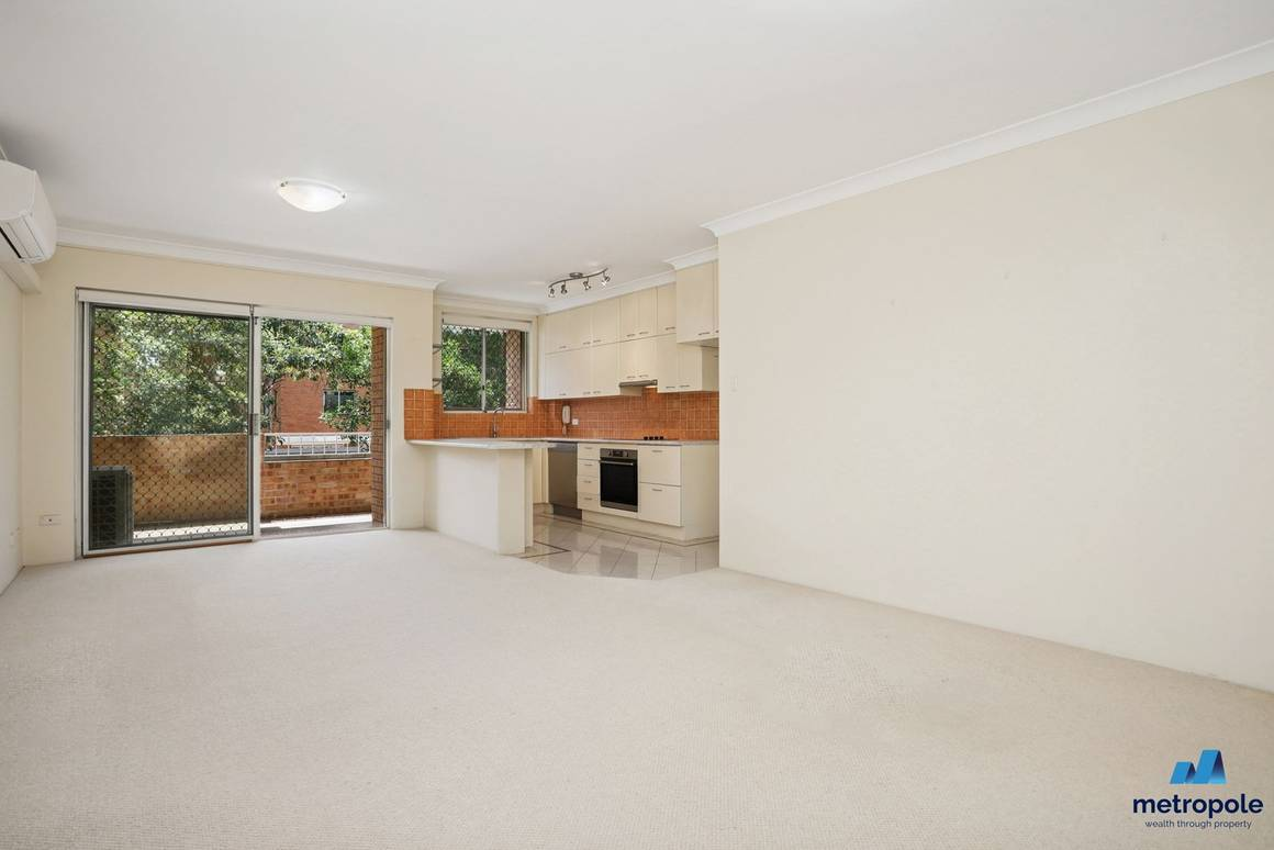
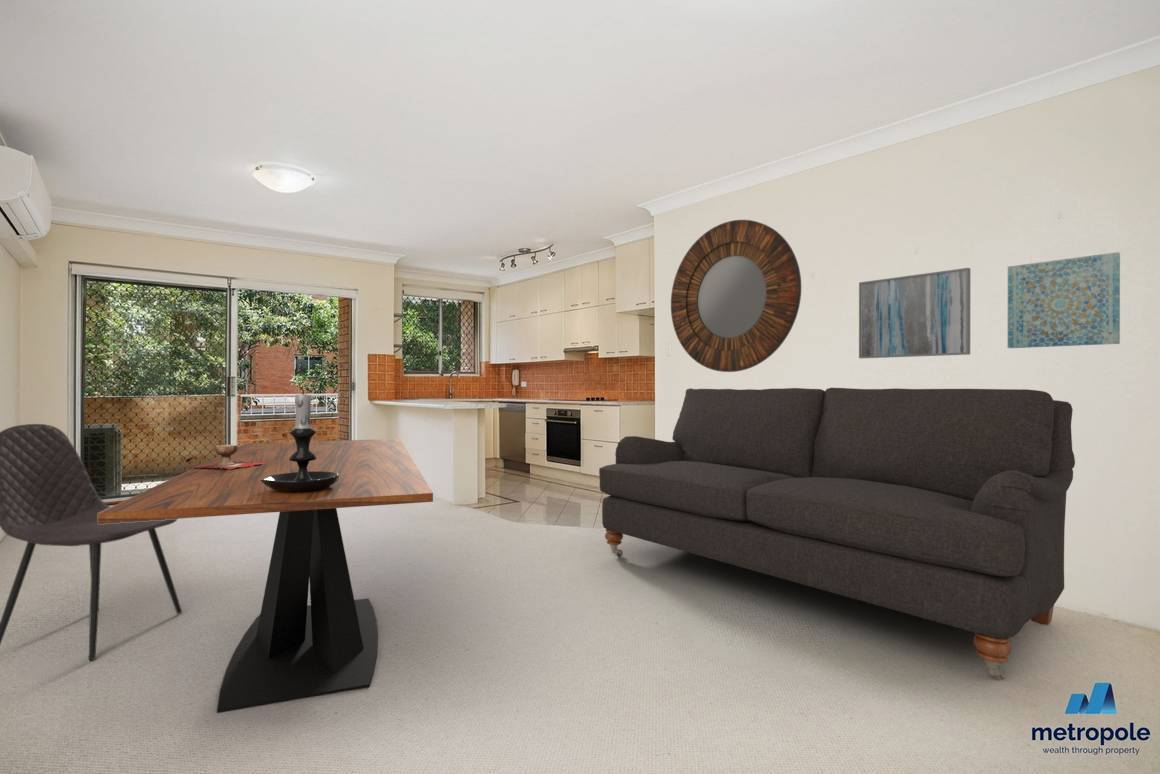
+ home mirror [670,219,802,373]
+ dining table [98,438,434,714]
+ candle holder [260,386,340,492]
+ chair [0,423,183,661]
+ sofa [598,387,1076,682]
+ decorative bowl [184,444,266,470]
+ wall art [858,267,971,359]
+ wall art [1007,251,1121,349]
